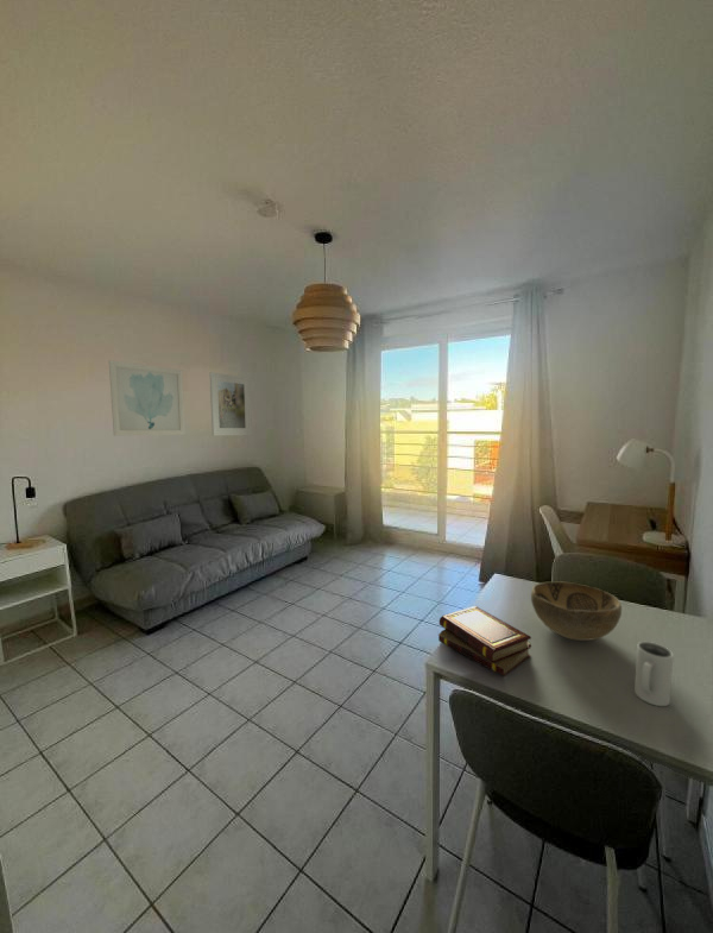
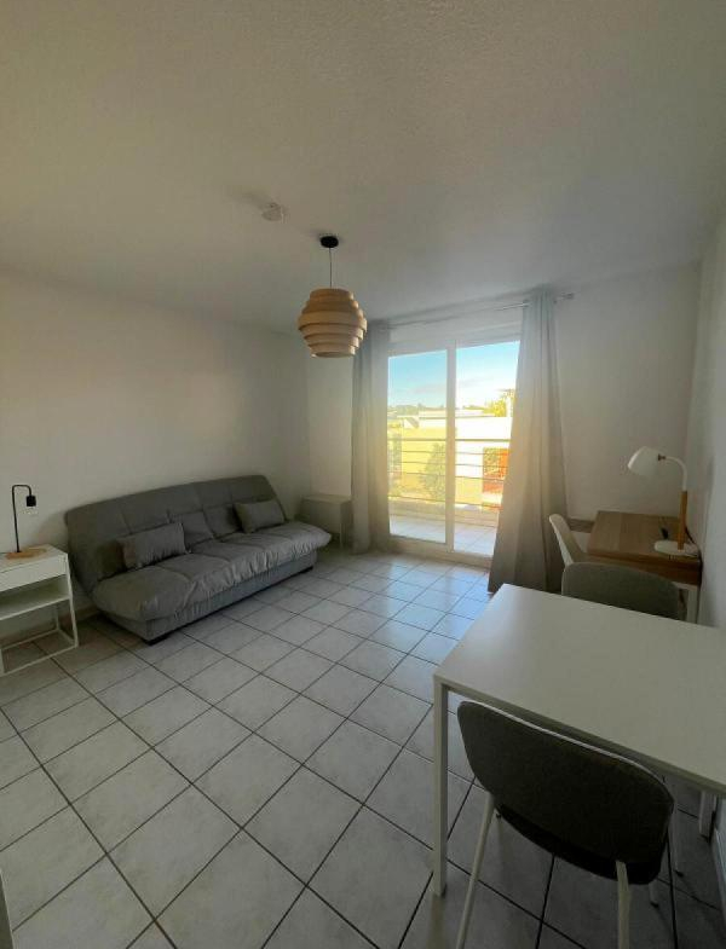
- wall art [108,359,187,437]
- book set [437,605,532,677]
- decorative bowl [530,581,623,642]
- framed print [208,371,253,436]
- mug [633,641,675,707]
